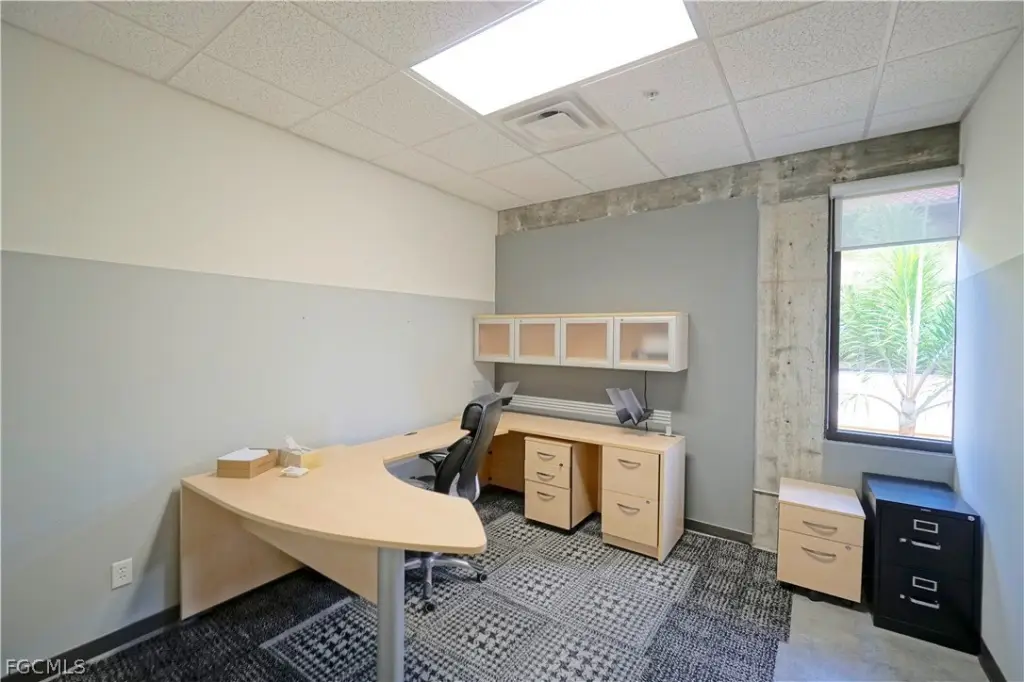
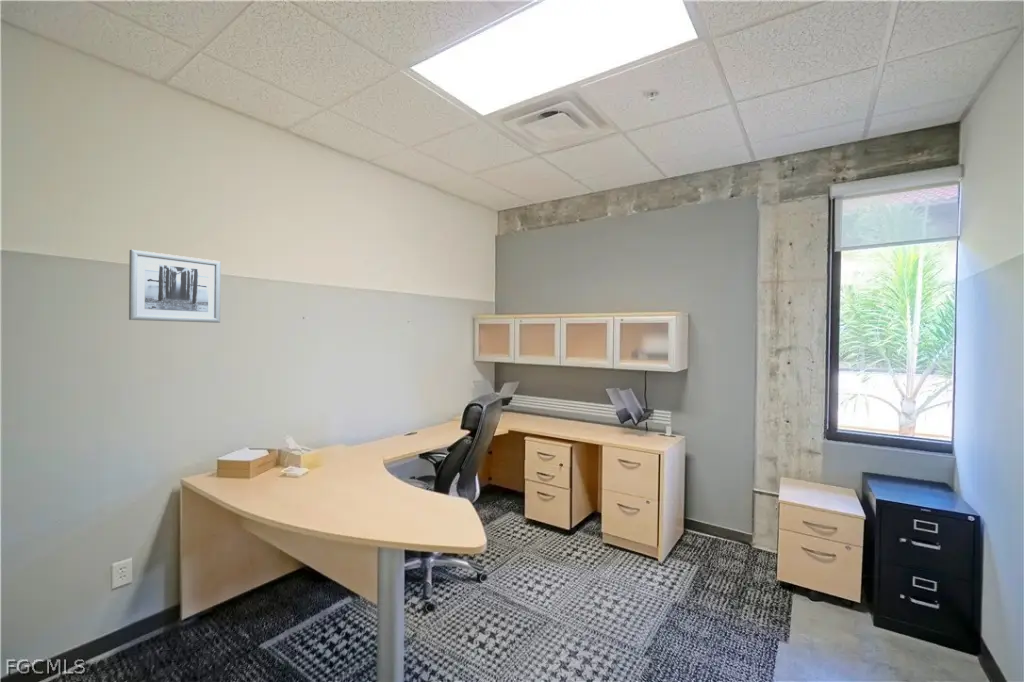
+ wall art [128,249,222,324]
